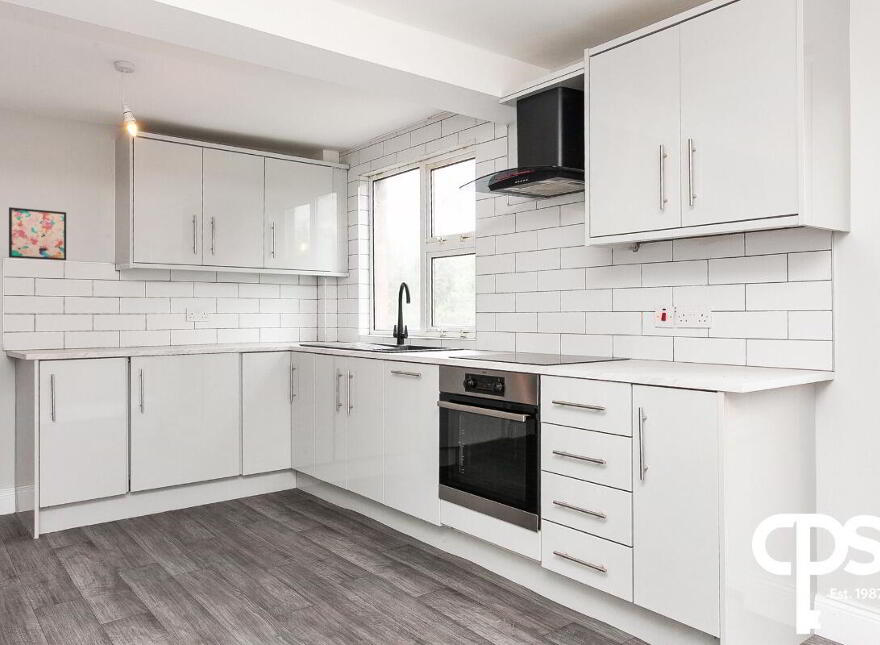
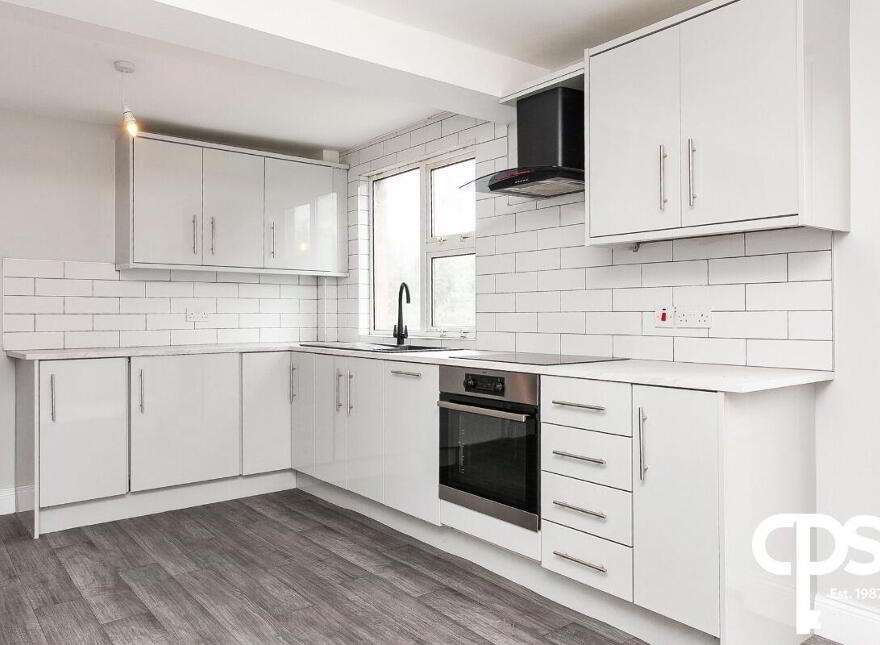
- wall art [8,206,67,261]
